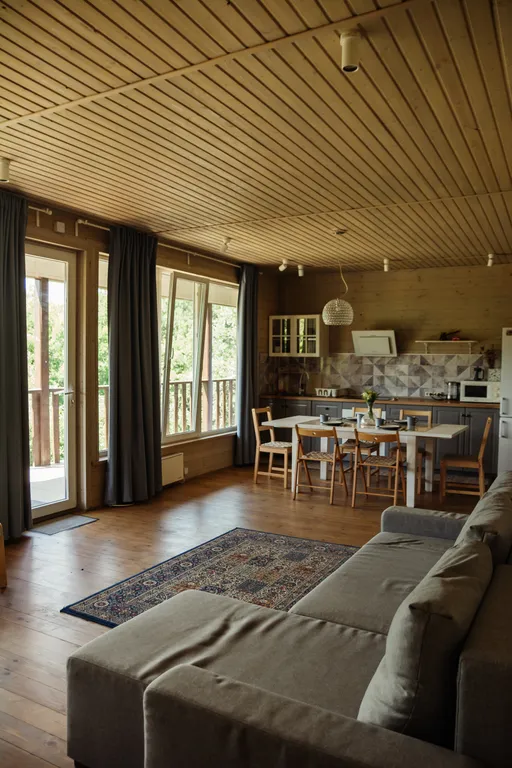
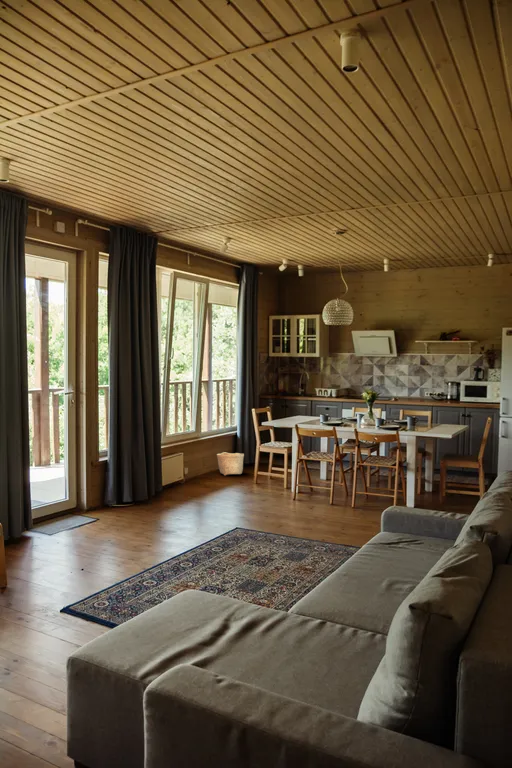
+ basket [216,451,245,476]
